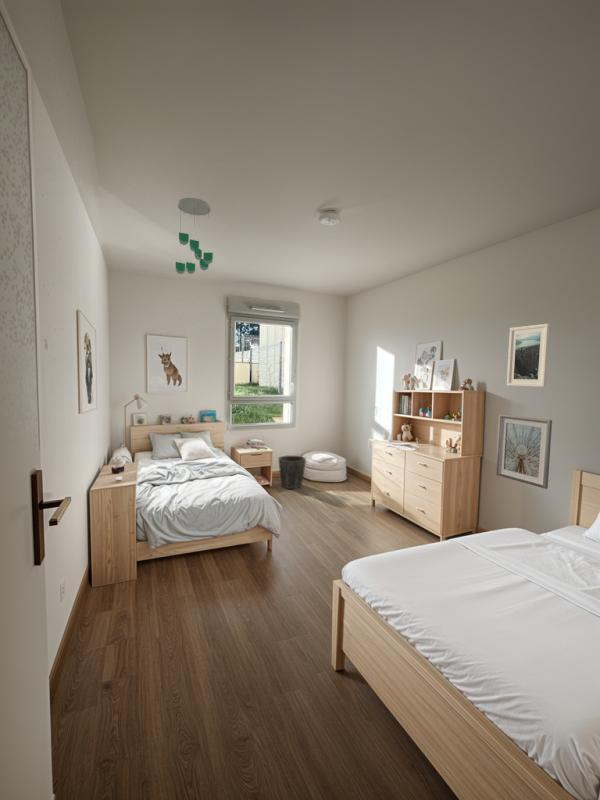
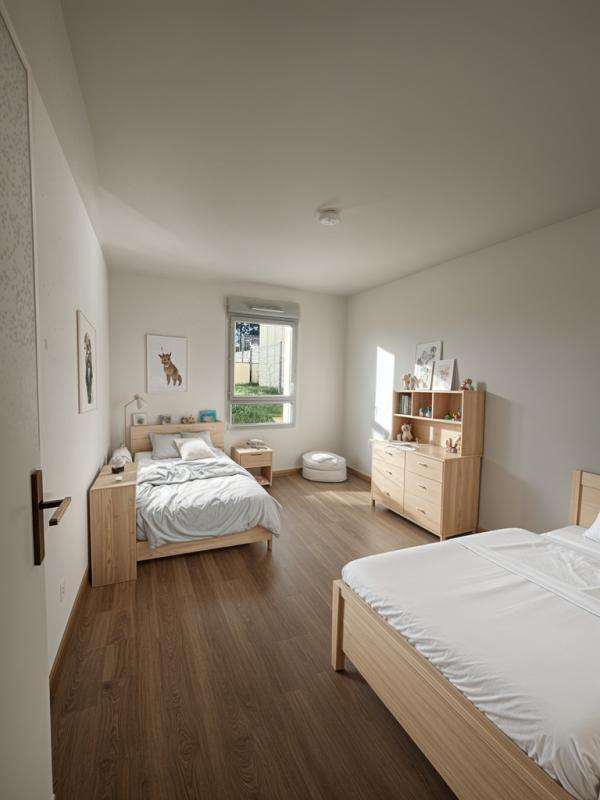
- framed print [506,323,551,388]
- waste bin [277,455,307,490]
- picture frame [494,413,553,490]
- ceiling mobile [175,197,214,275]
